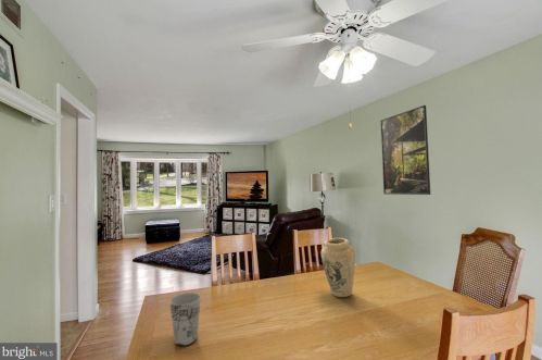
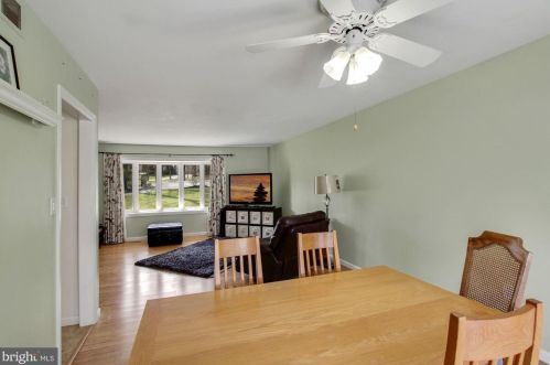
- cup [168,291,202,347]
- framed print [379,104,431,196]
- vase [320,237,356,298]
